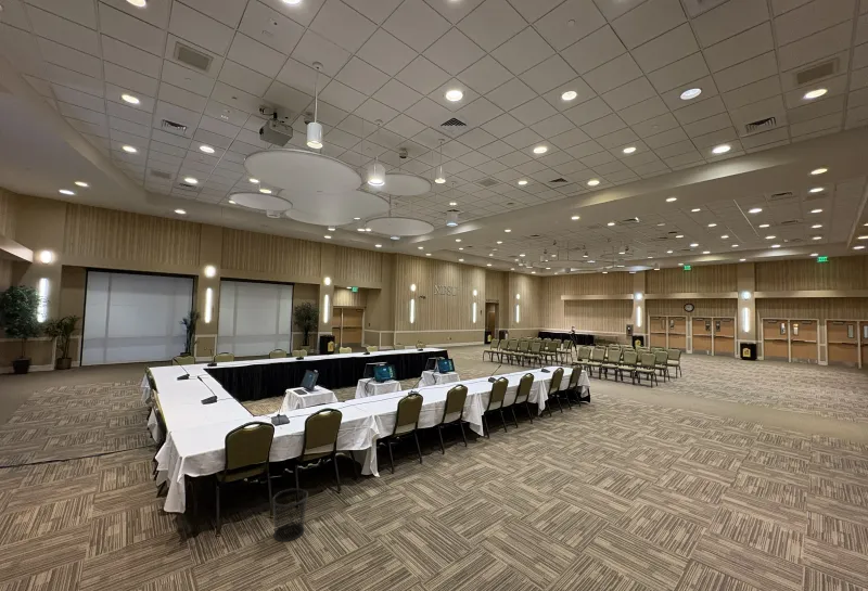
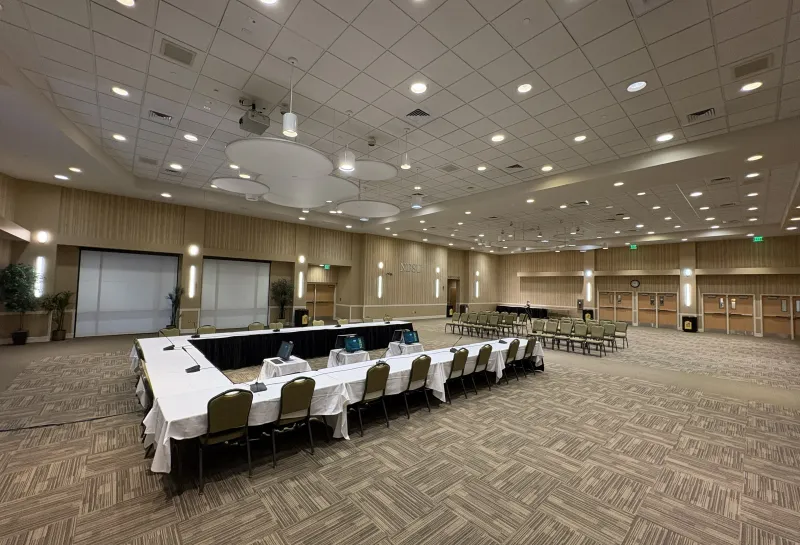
- waste bin [271,487,309,542]
